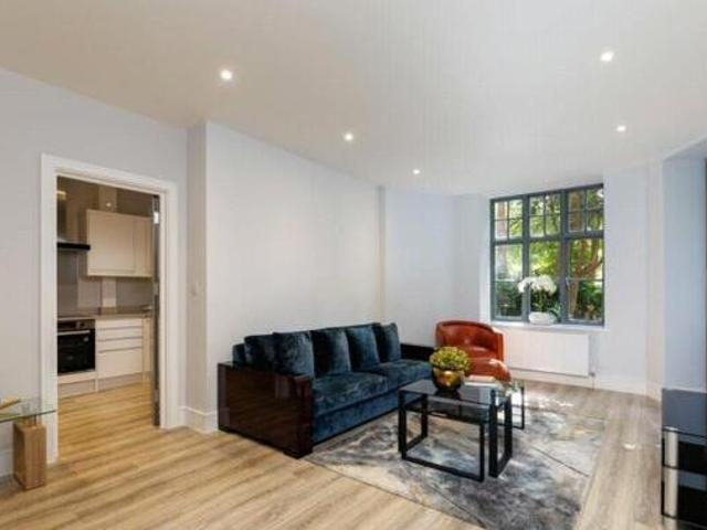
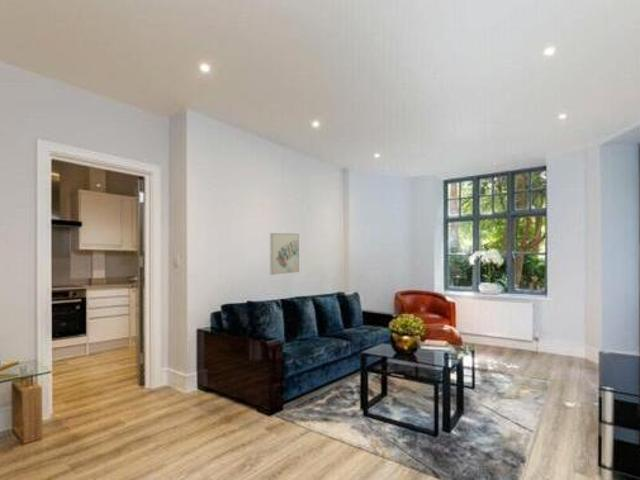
+ wall art [269,232,300,276]
